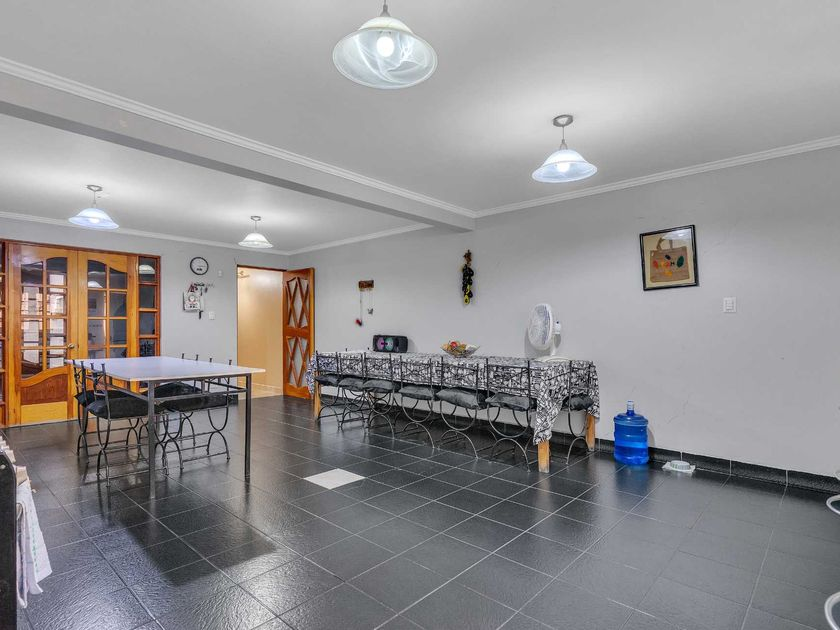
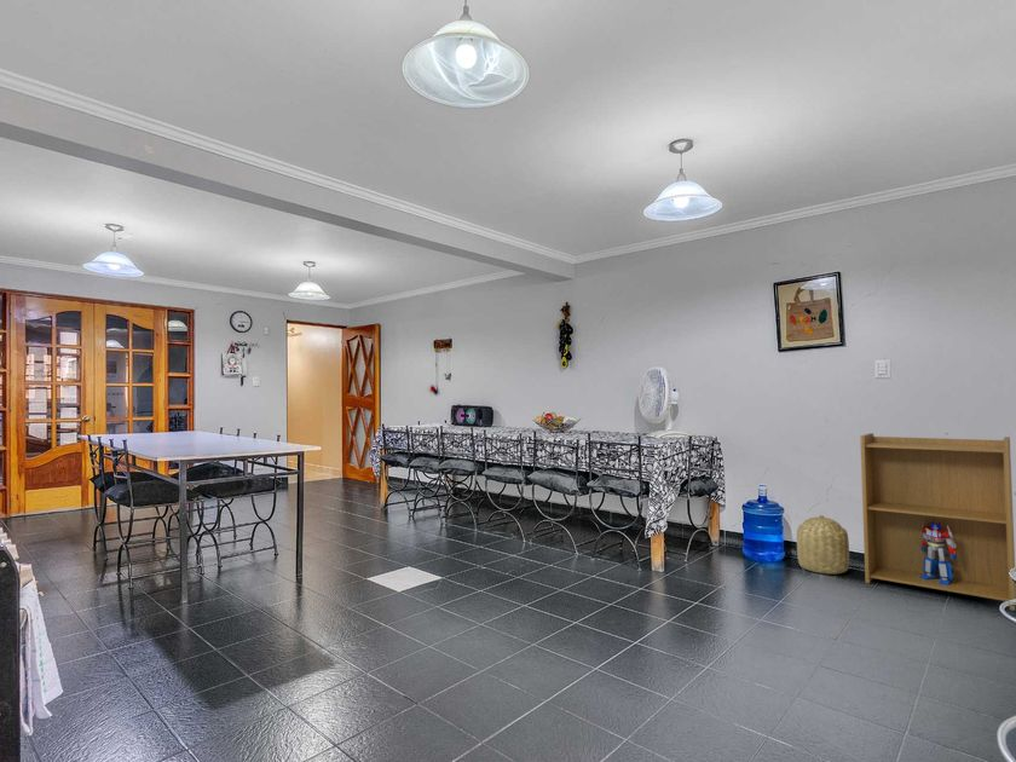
+ bookshelf [859,432,1016,611]
+ basket [796,514,850,576]
